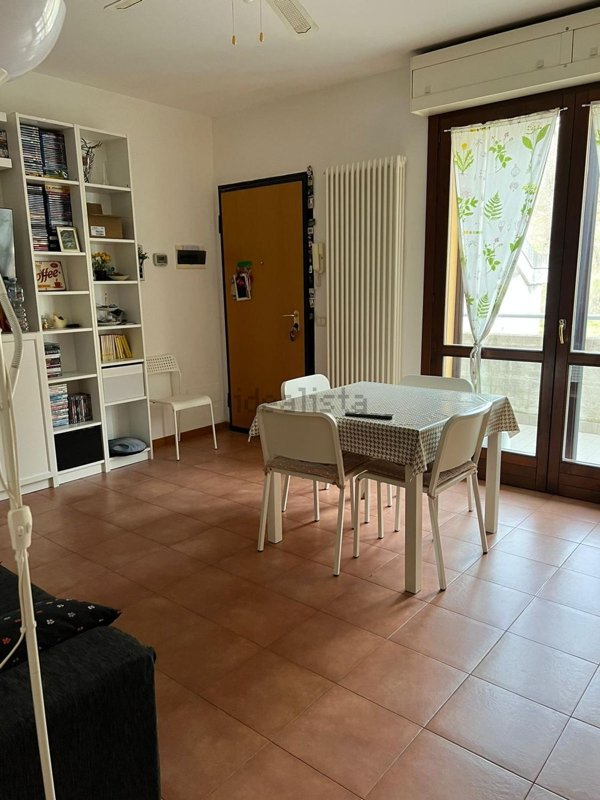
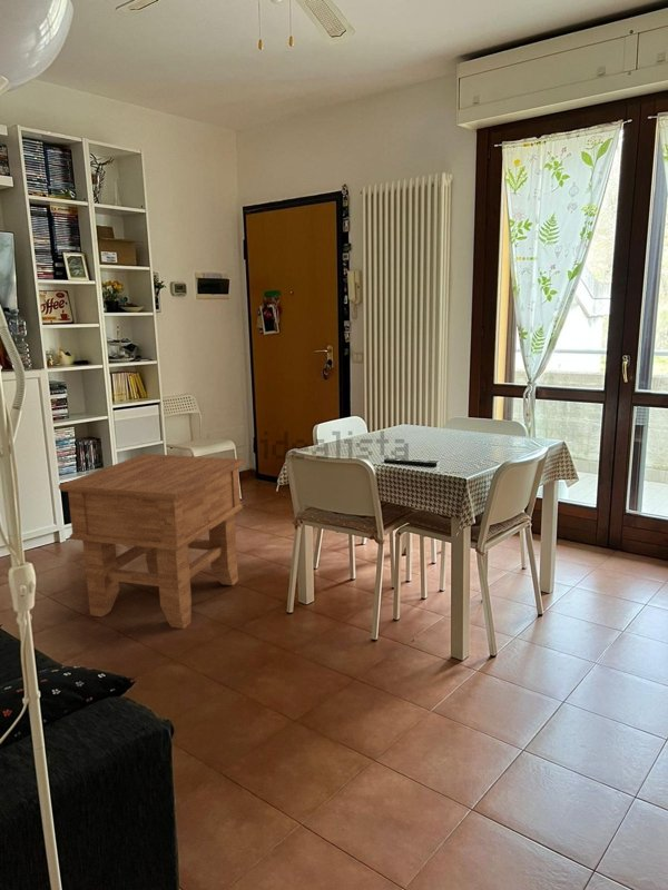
+ side table [58,453,246,630]
